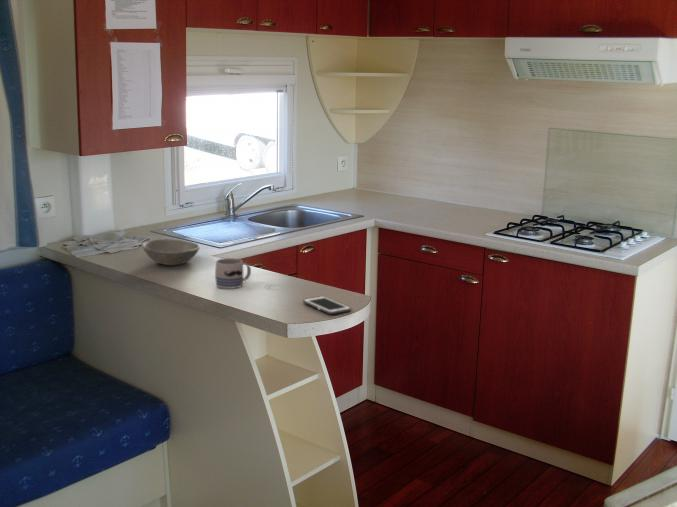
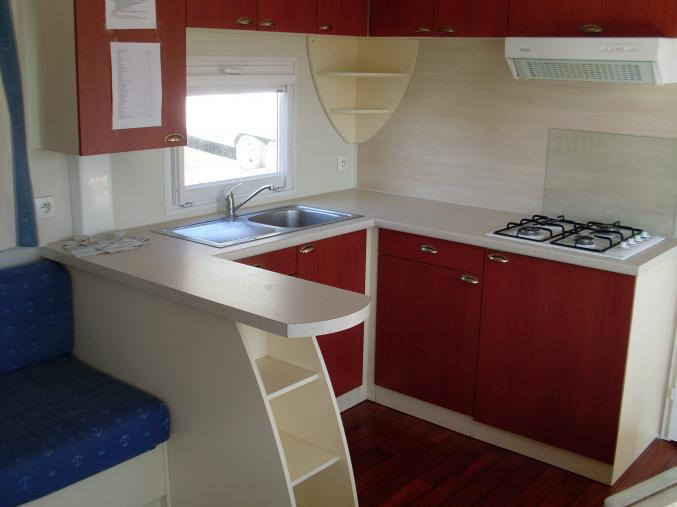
- mug [214,257,252,290]
- soup bowl [141,238,201,266]
- cell phone [302,295,352,315]
